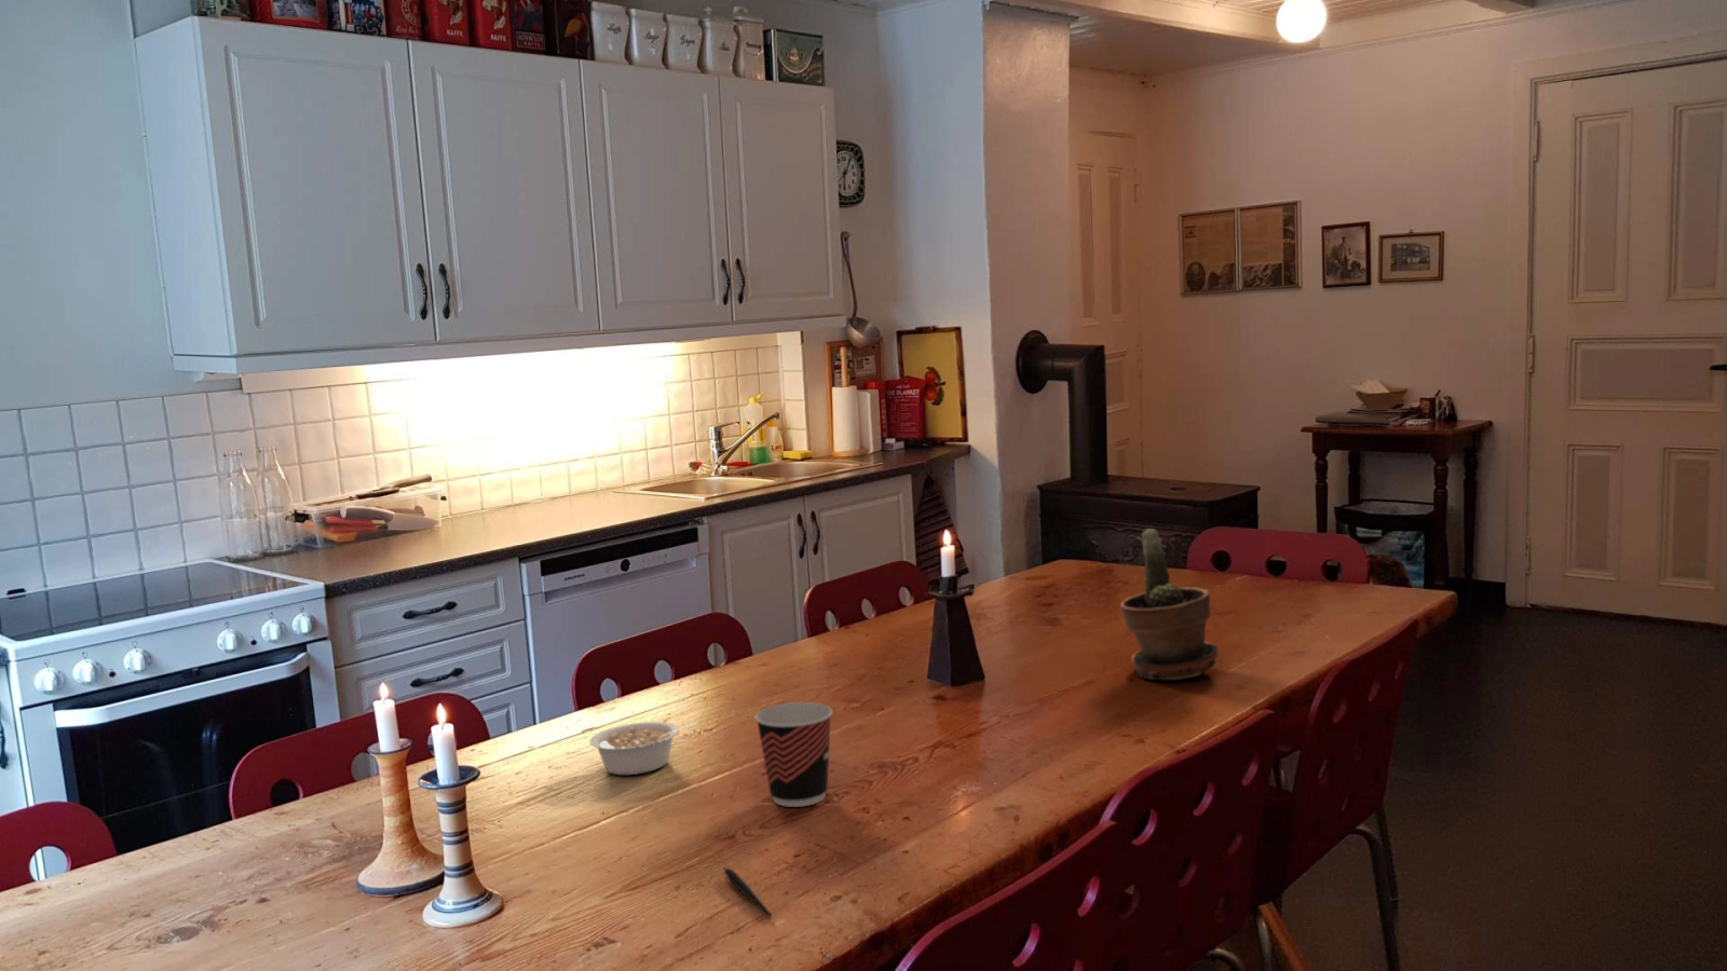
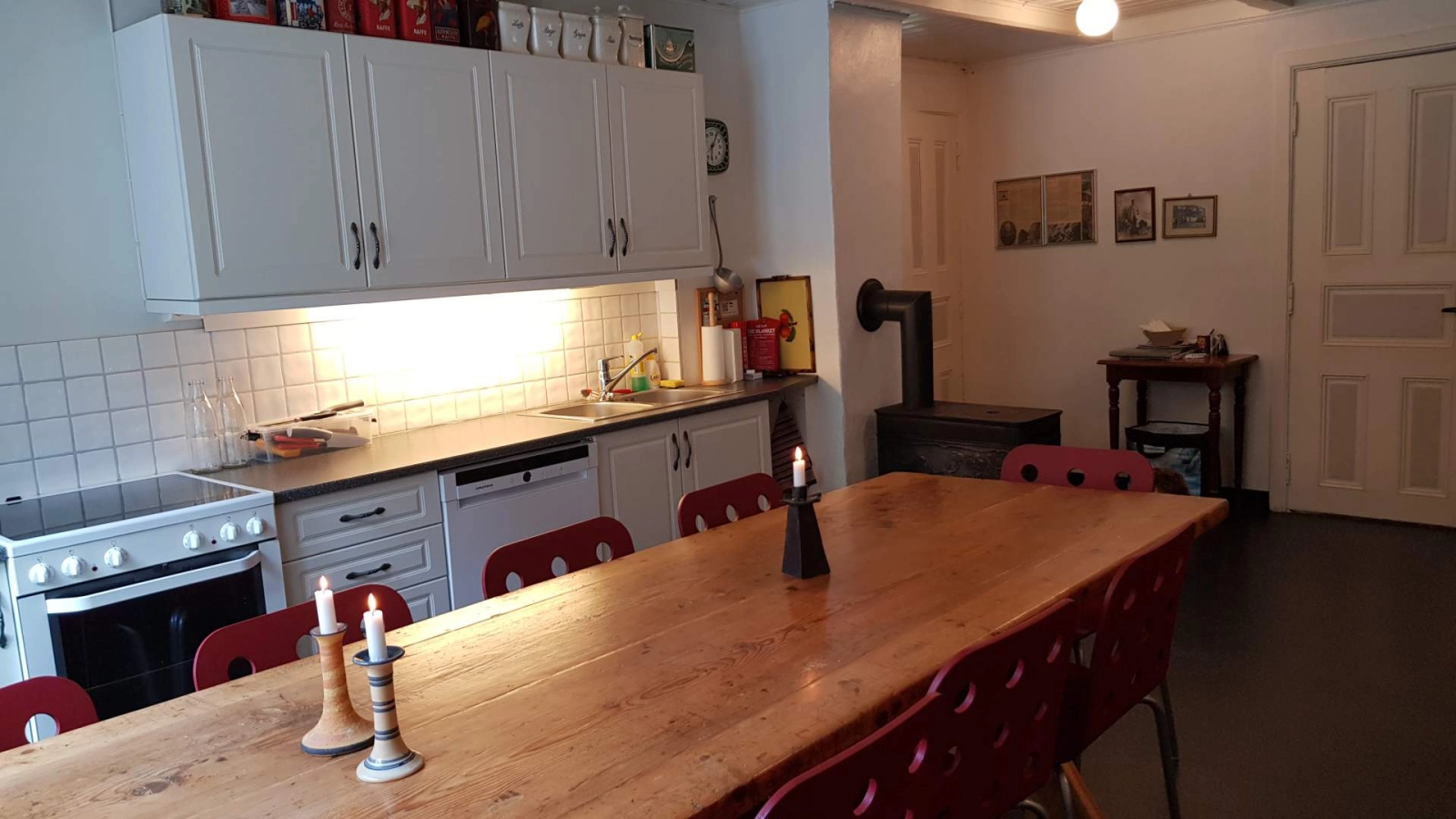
- pen [722,865,773,918]
- cup [753,701,834,809]
- legume [588,720,699,775]
- potted plant [1120,528,1219,681]
